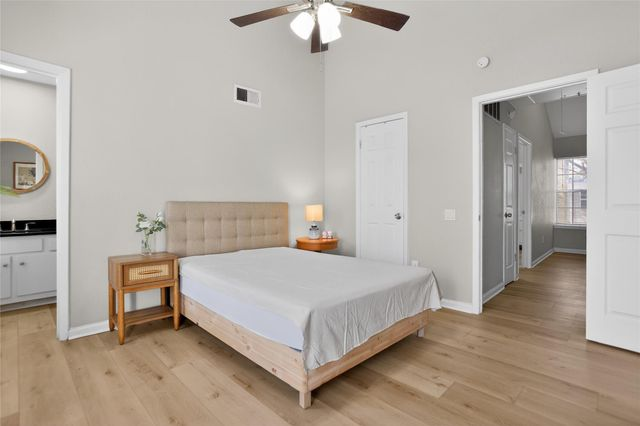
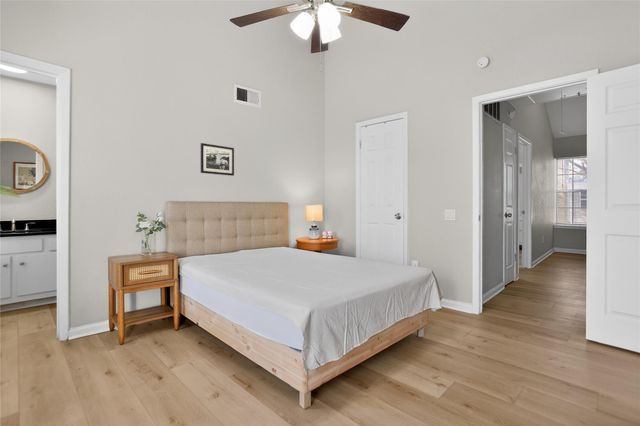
+ picture frame [200,142,235,177]
